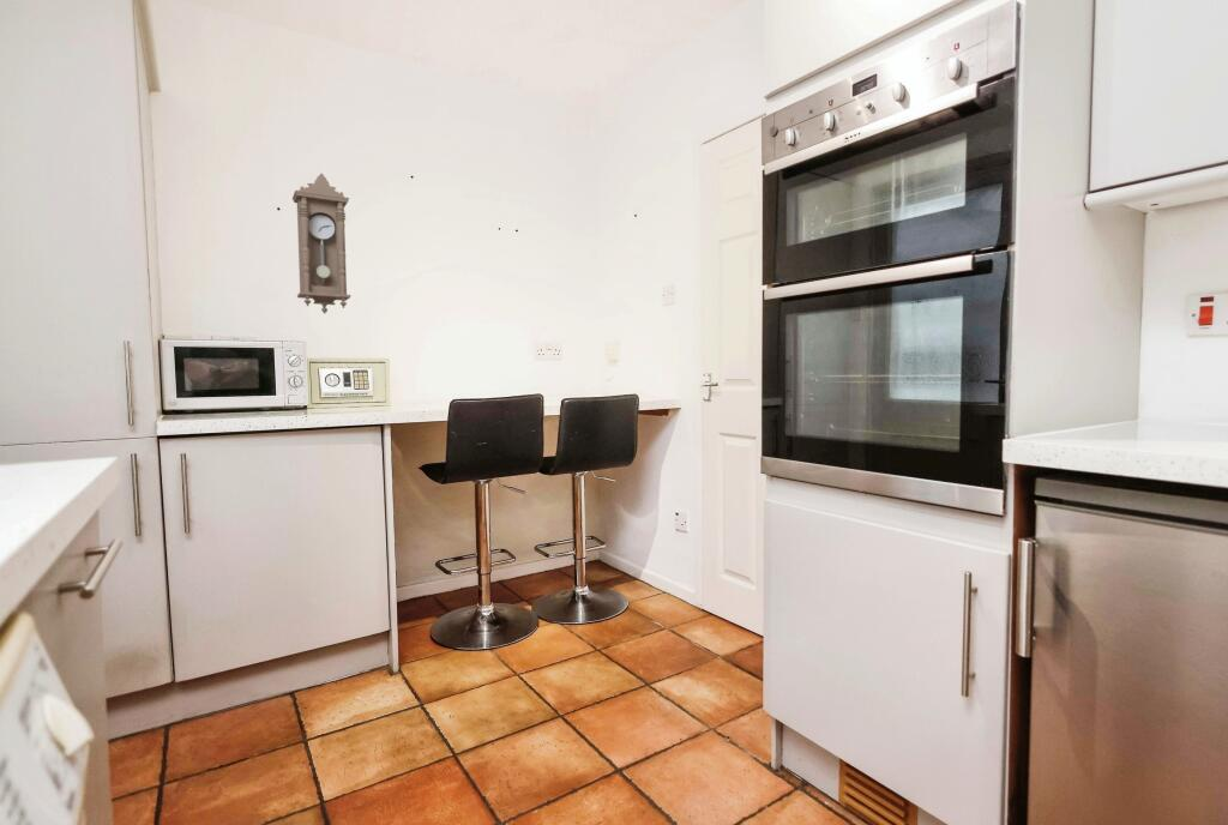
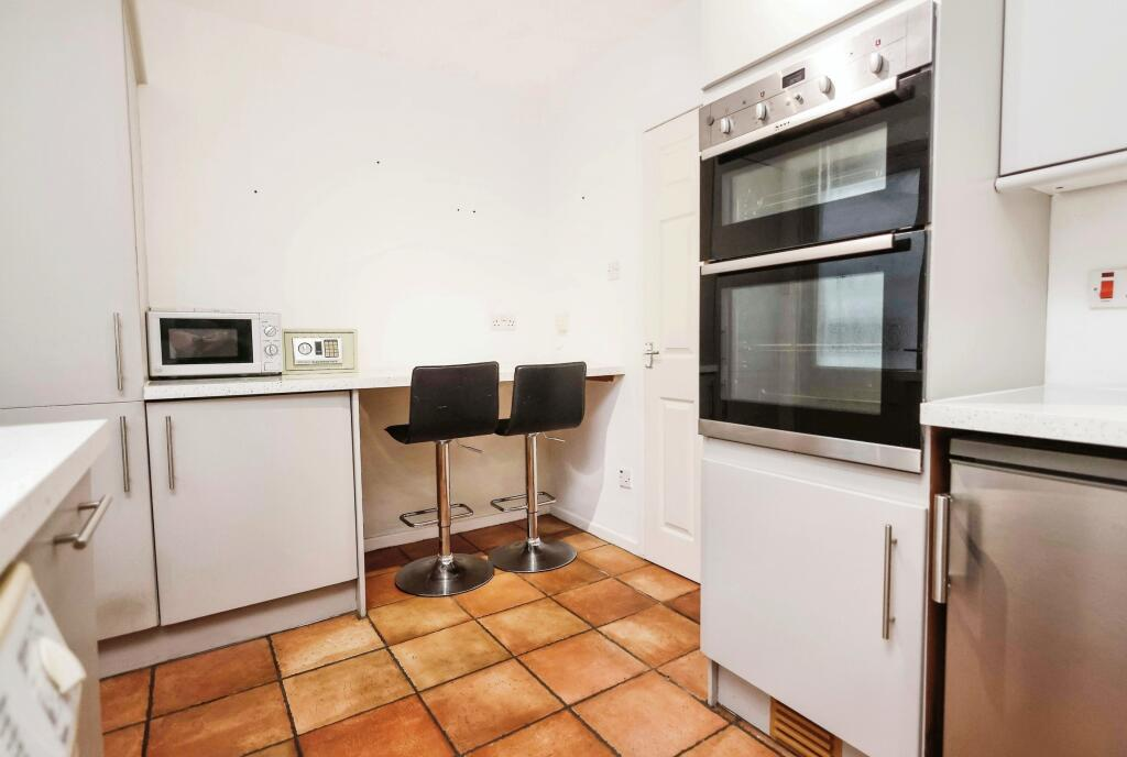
- pendulum clock [291,173,351,315]
